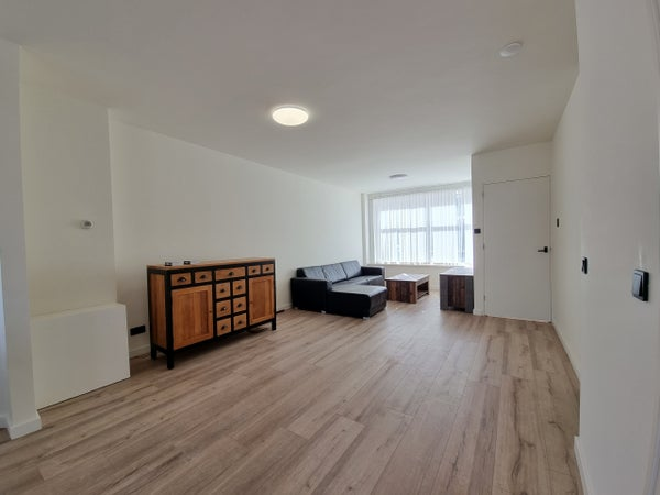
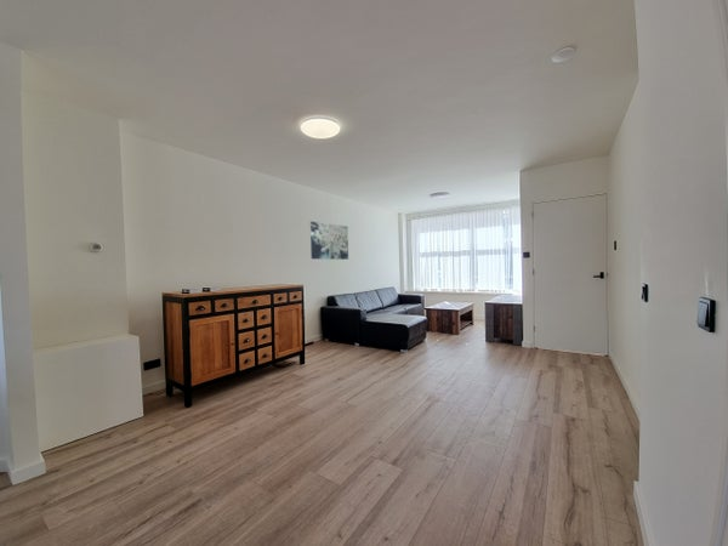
+ wall art [309,221,349,261]
